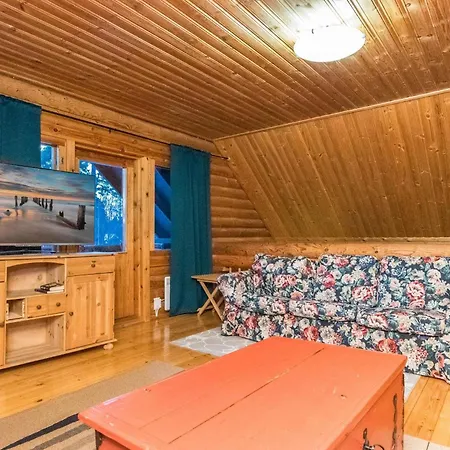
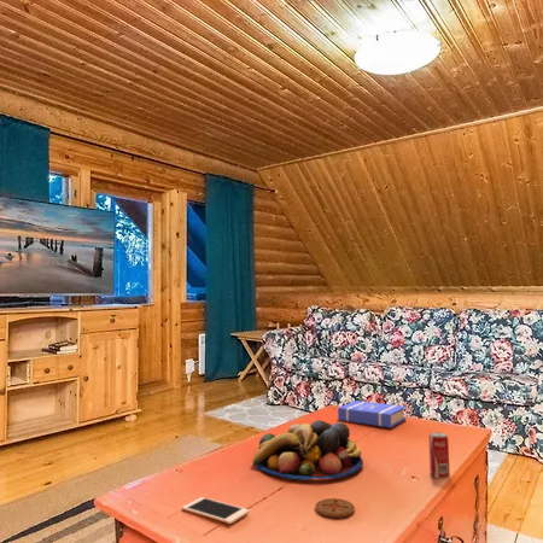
+ coaster [314,497,356,519]
+ book [337,399,408,428]
+ fruit bowl [252,419,364,481]
+ cell phone [181,496,250,525]
+ beverage can [427,432,451,479]
